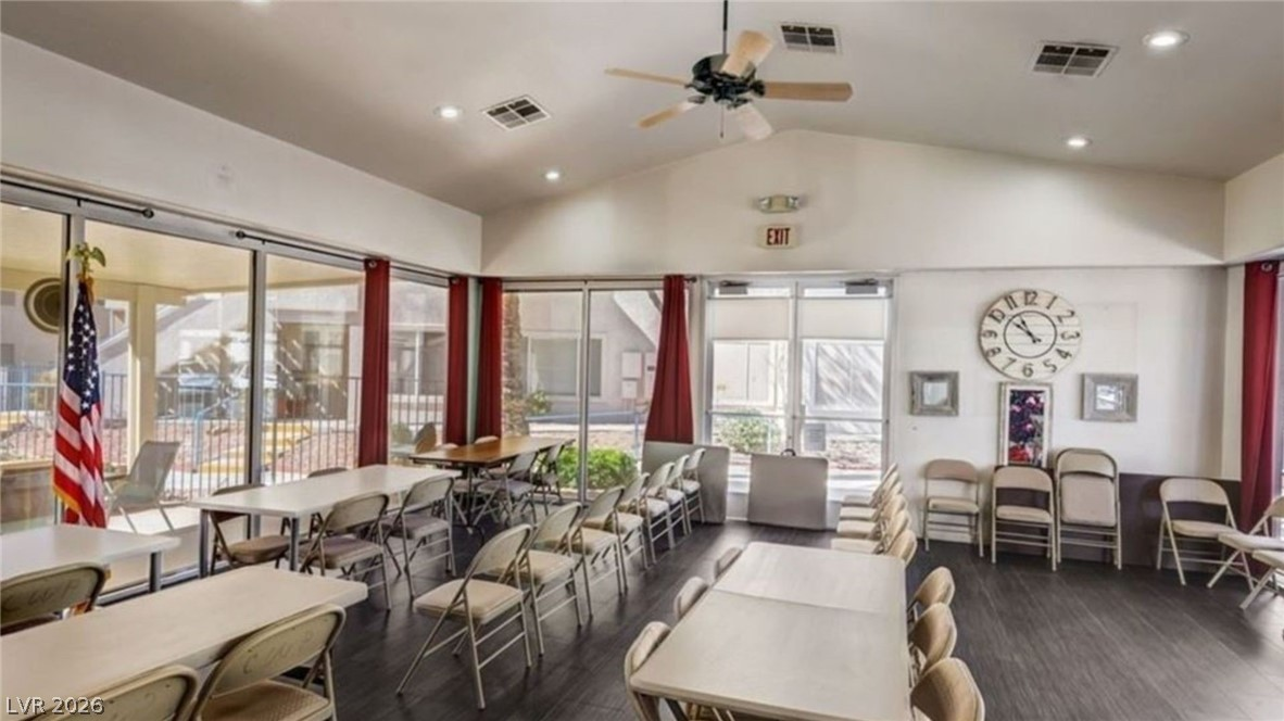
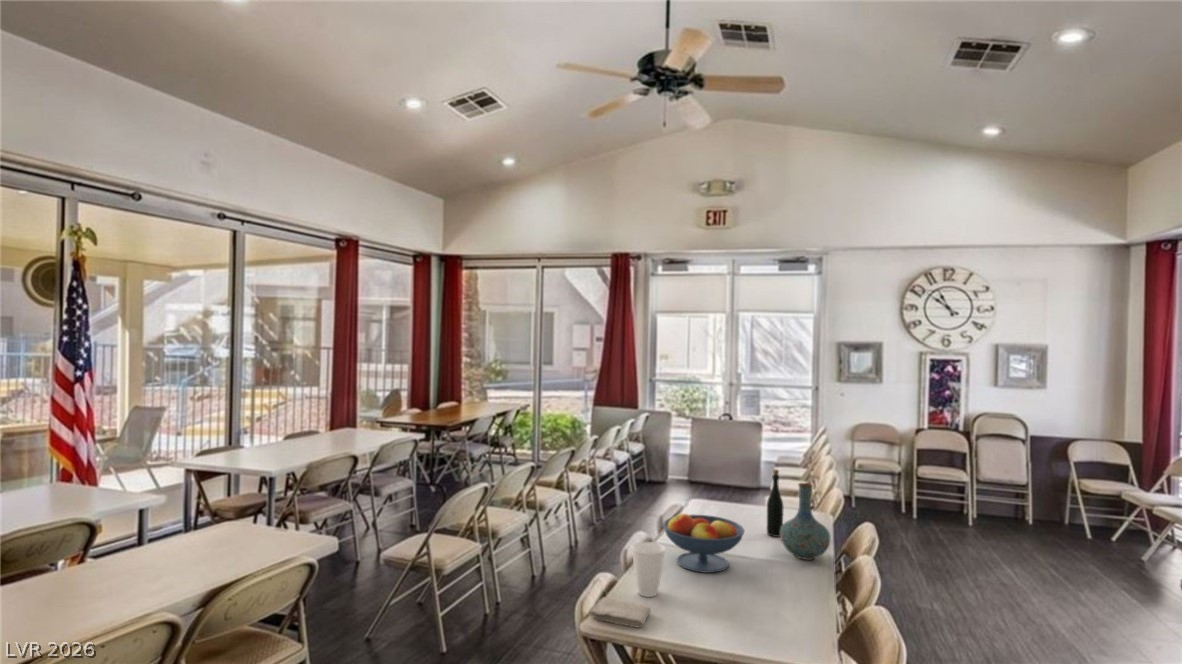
+ fruit bowl [662,513,745,574]
+ bottle [766,468,785,538]
+ washcloth [589,597,652,628]
+ vase [779,482,831,561]
+ cup [631,541,666,598]
